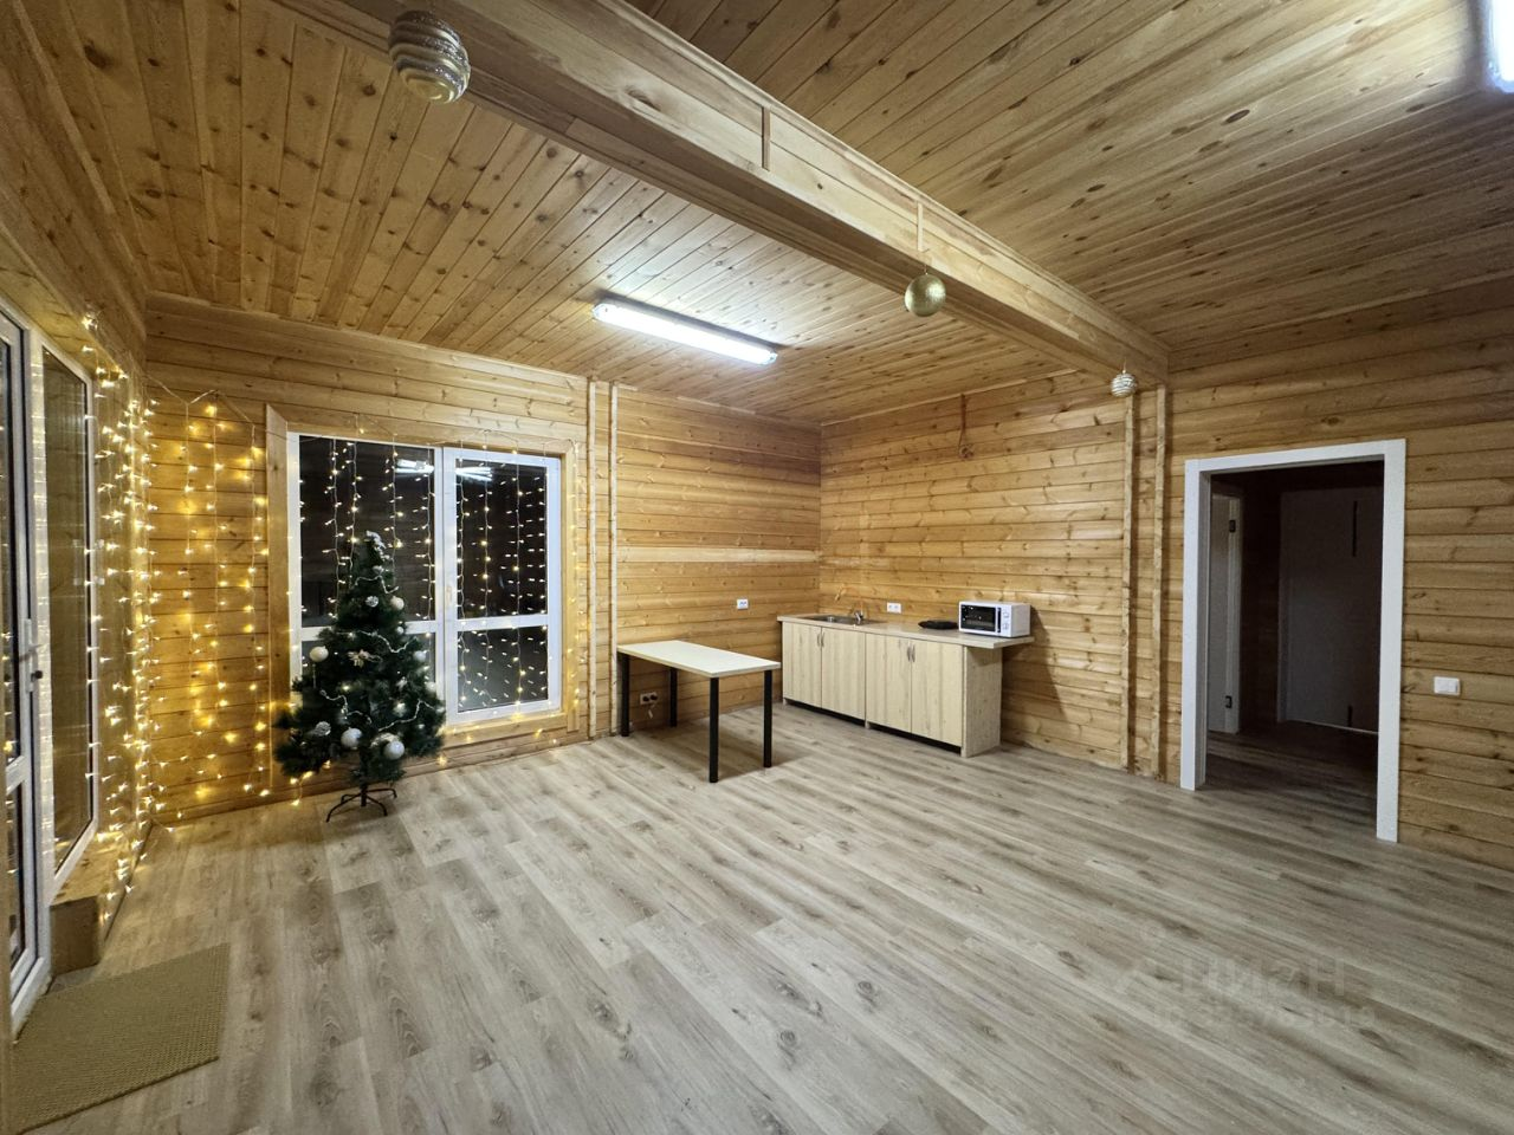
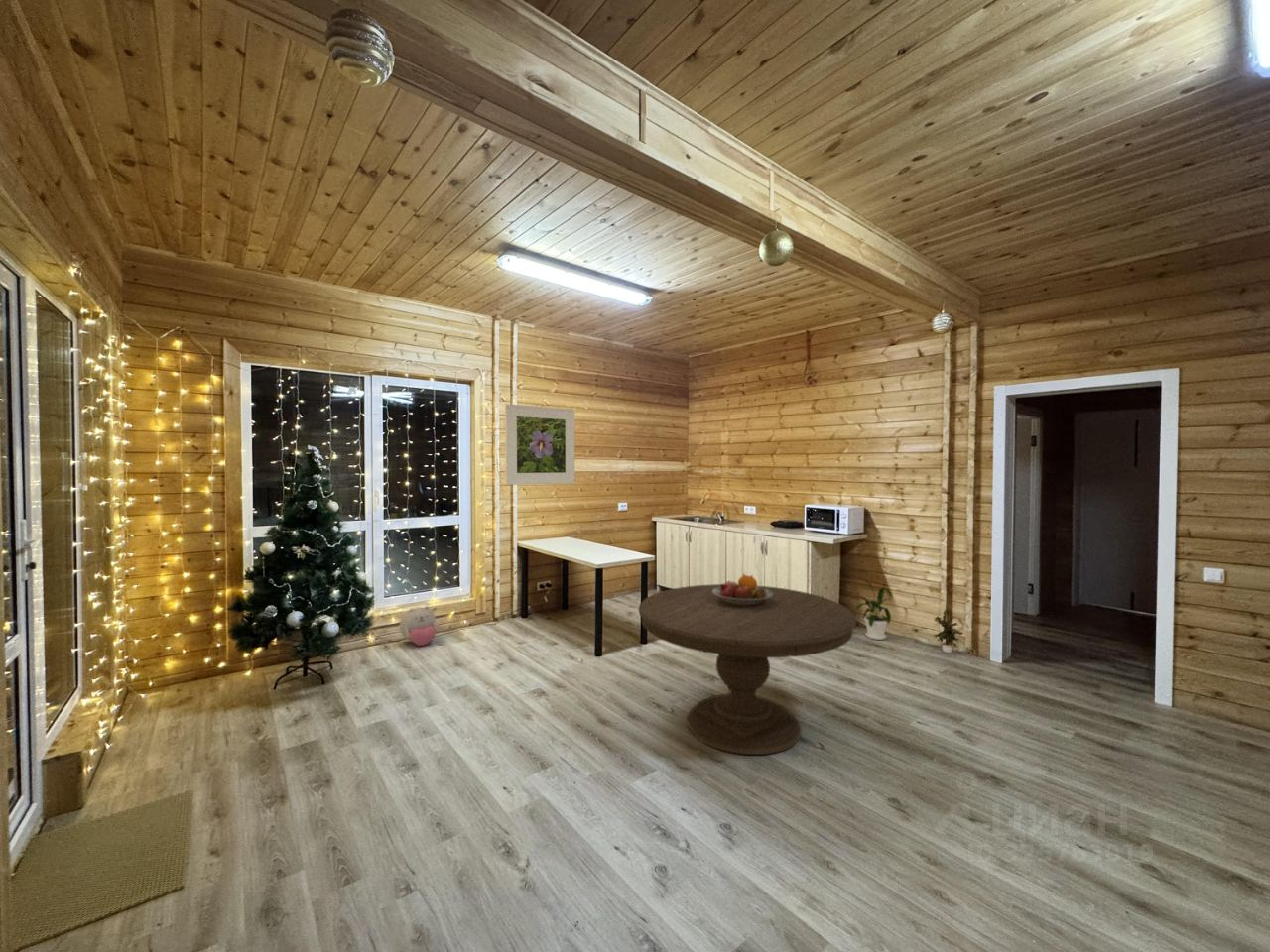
+ fruit bowl [712,573,773,606]
+ house plant [841,576,894,641]
+ dining table [638,583,857,756]
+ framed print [504,403,575,486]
+ plush toy [399,605,438,647]
+ potted plant [933,609,964,654]
